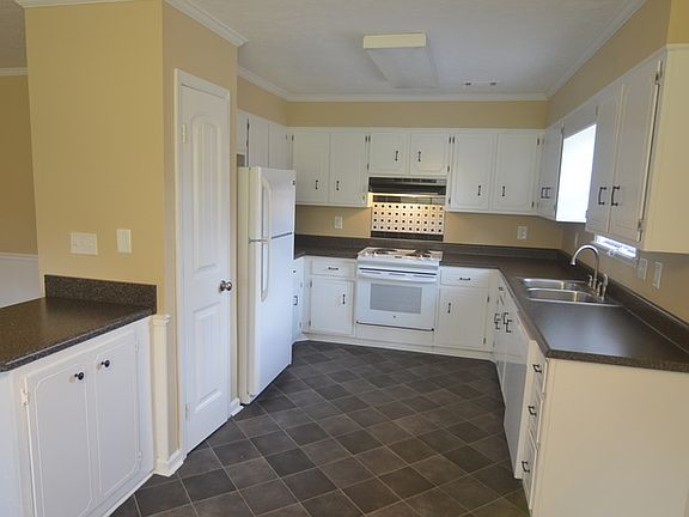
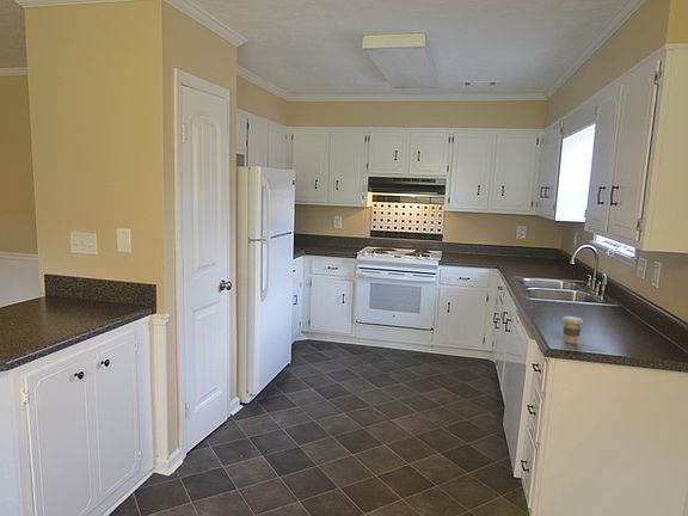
+ coffee cup [561,315,584,345]
